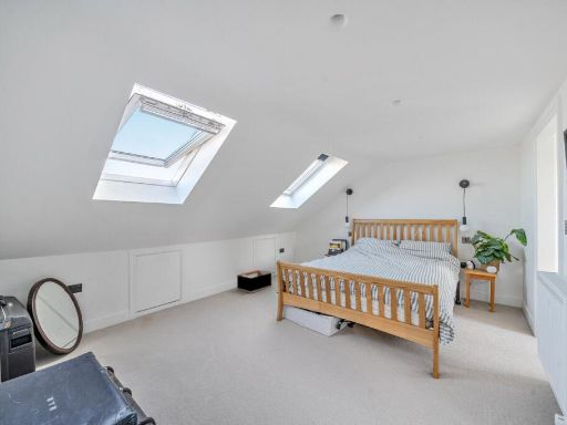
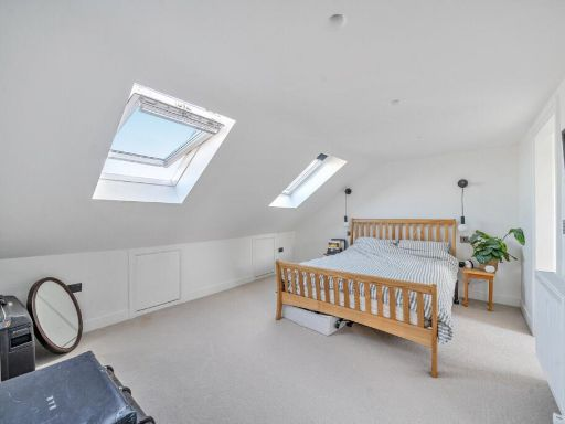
- storage bin [236,269,274,294]
